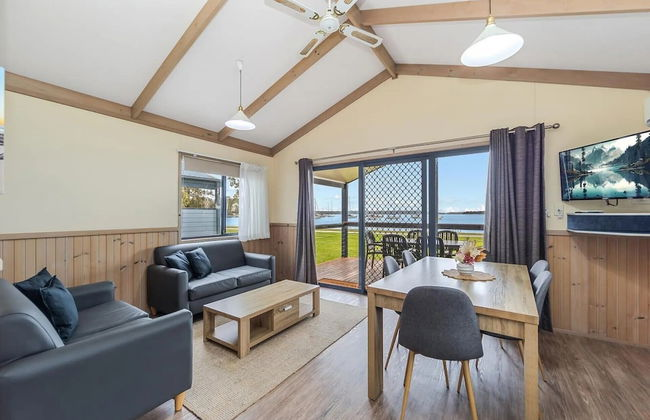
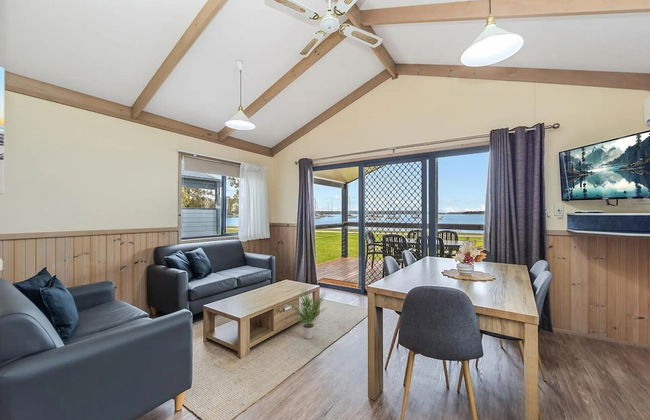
+ potted plant [286,288,328,340]
